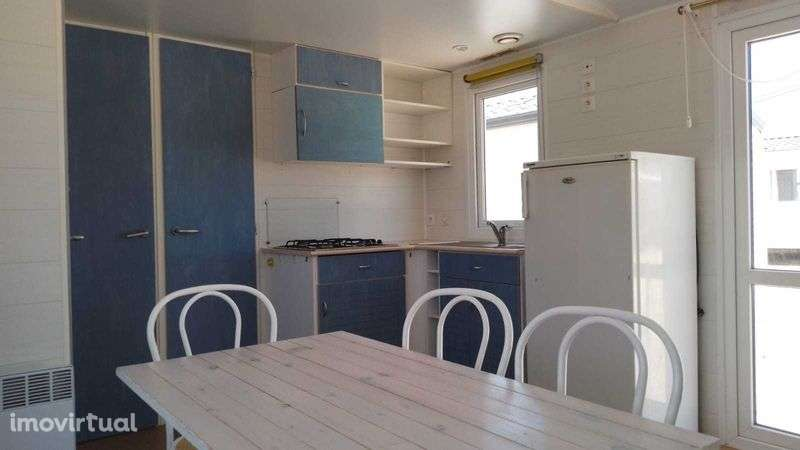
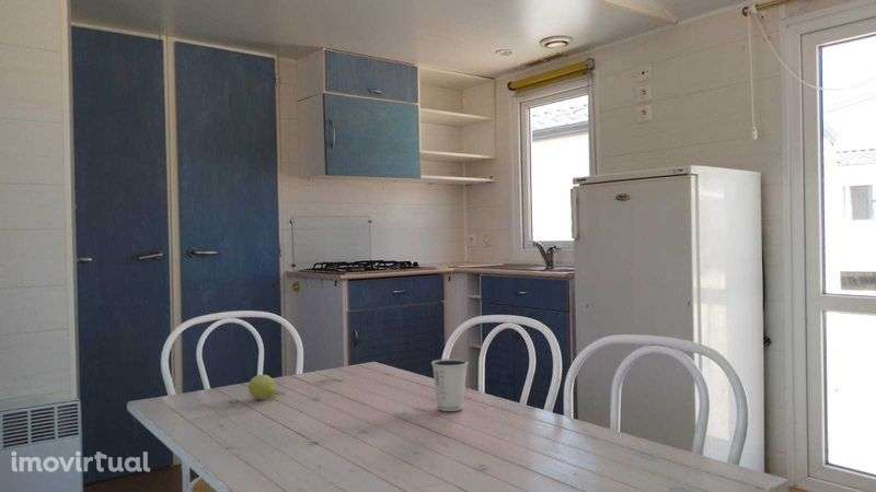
+ dixie cup [430,358,469,412]
+ fruit [247,374,277,400]
